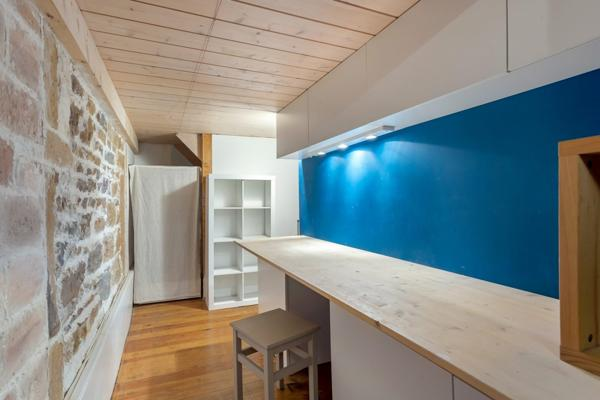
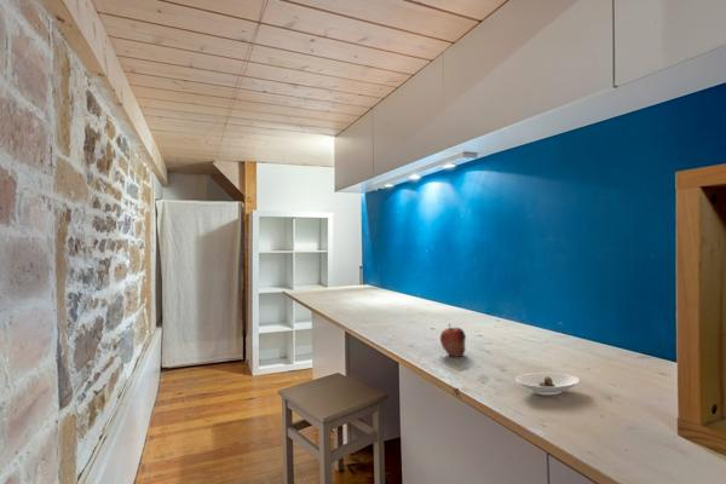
+ fruit [439,323,467,358]
+ saucer [514,371,581,396]
